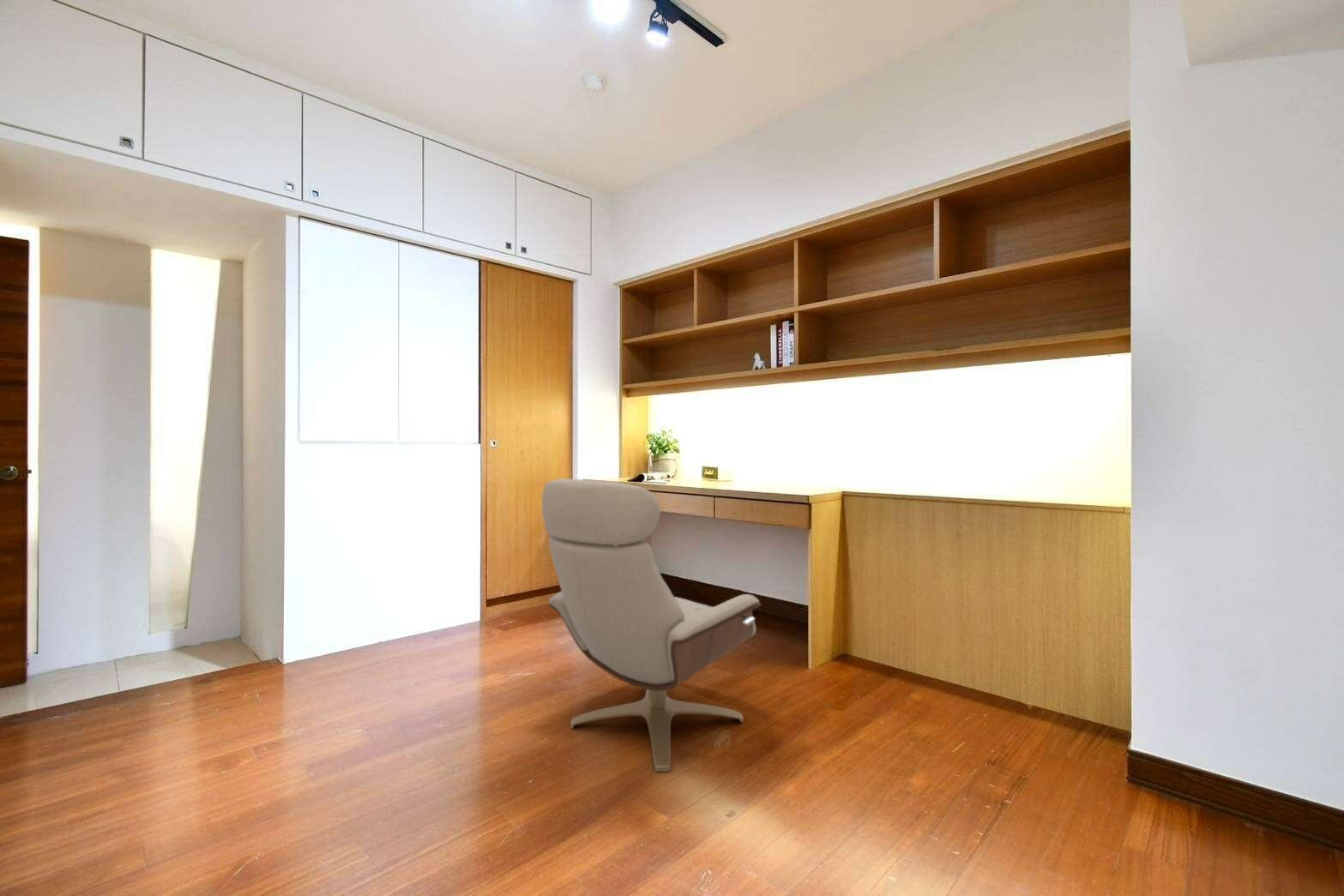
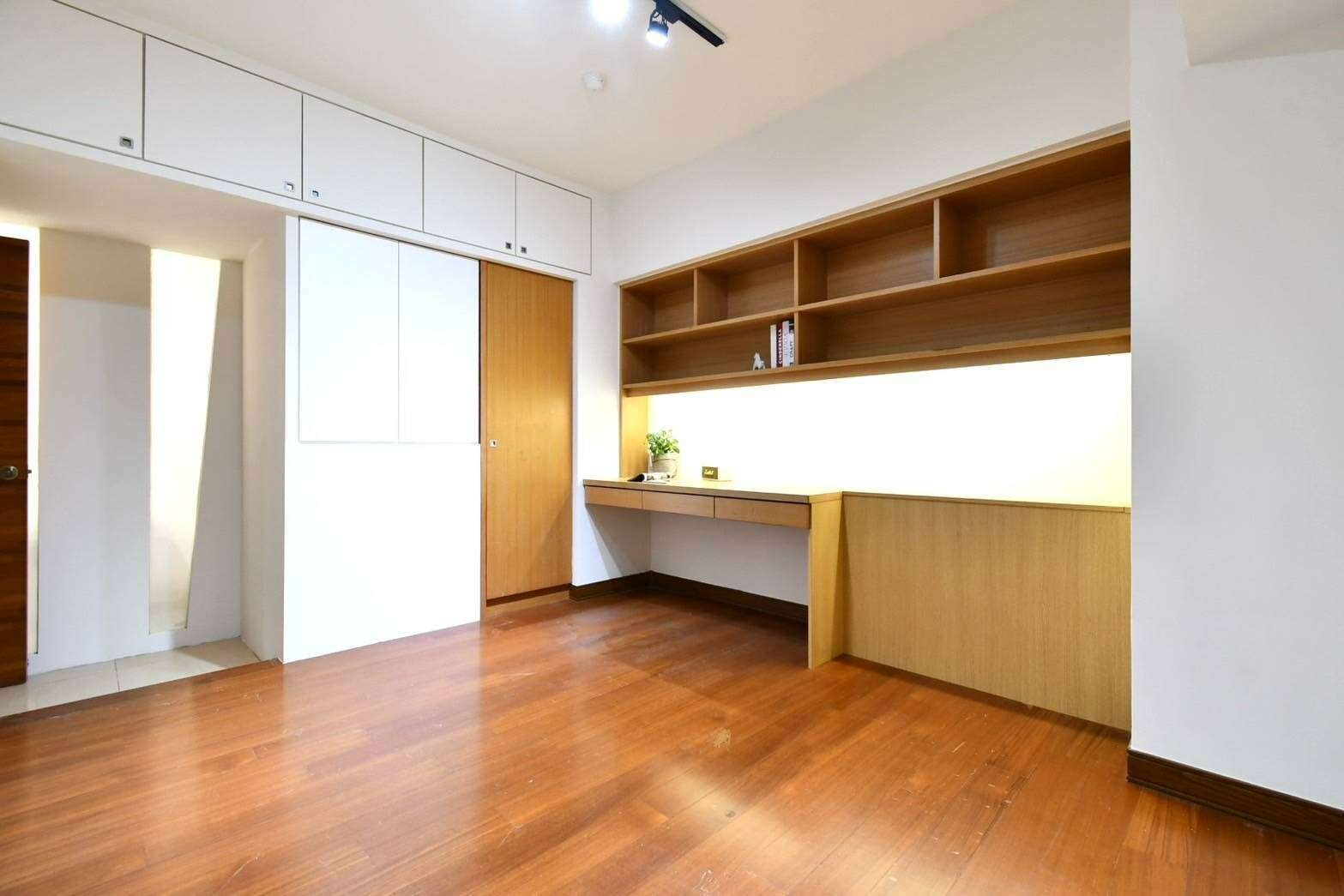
- chair [541,478,762,773]
